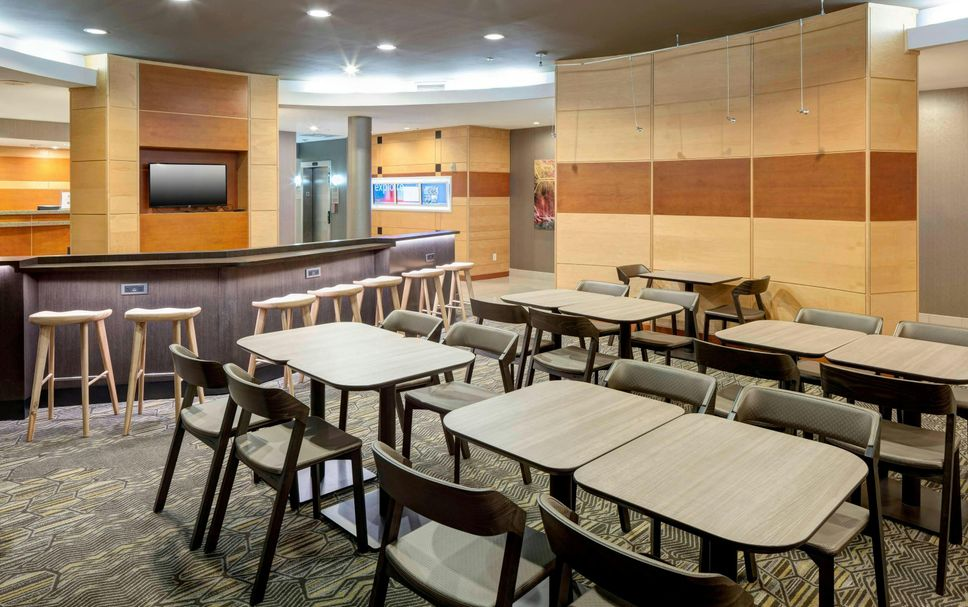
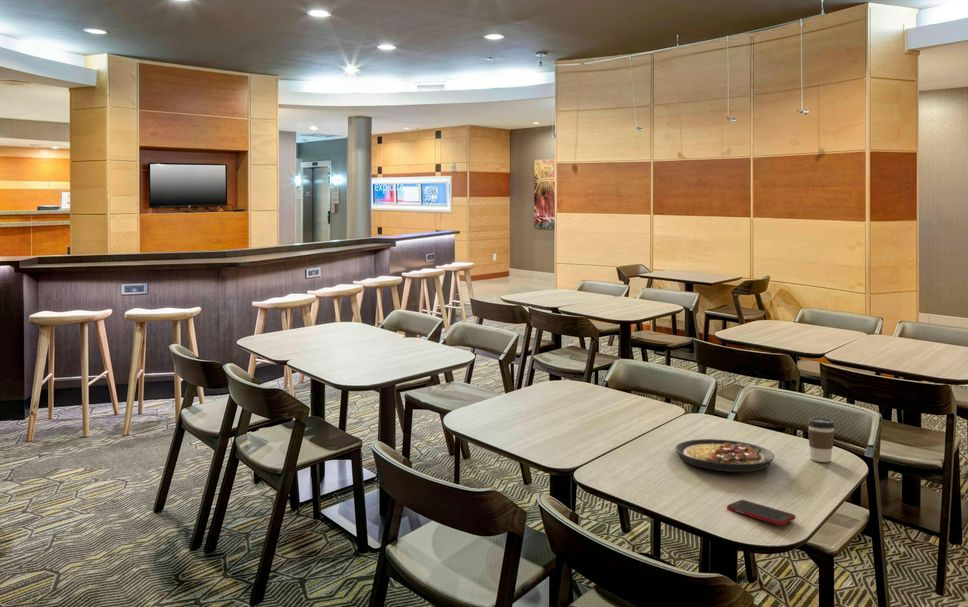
+ cell phone [726,499,797,526]
+ coffee cup [807,417,836,463]
+ plate [674,438,775,473]
